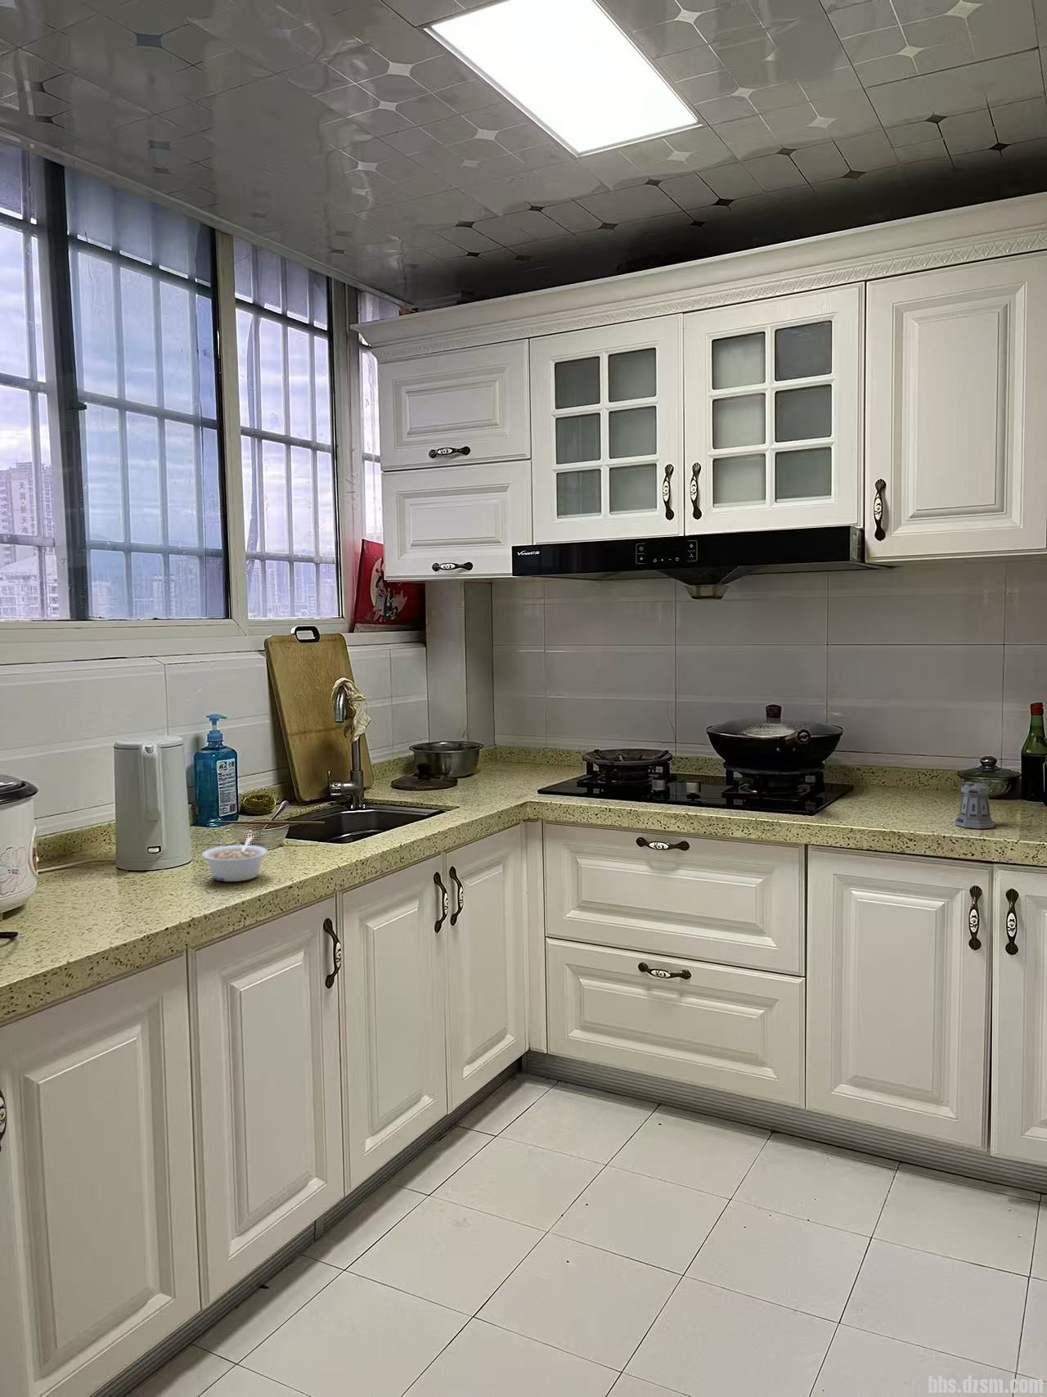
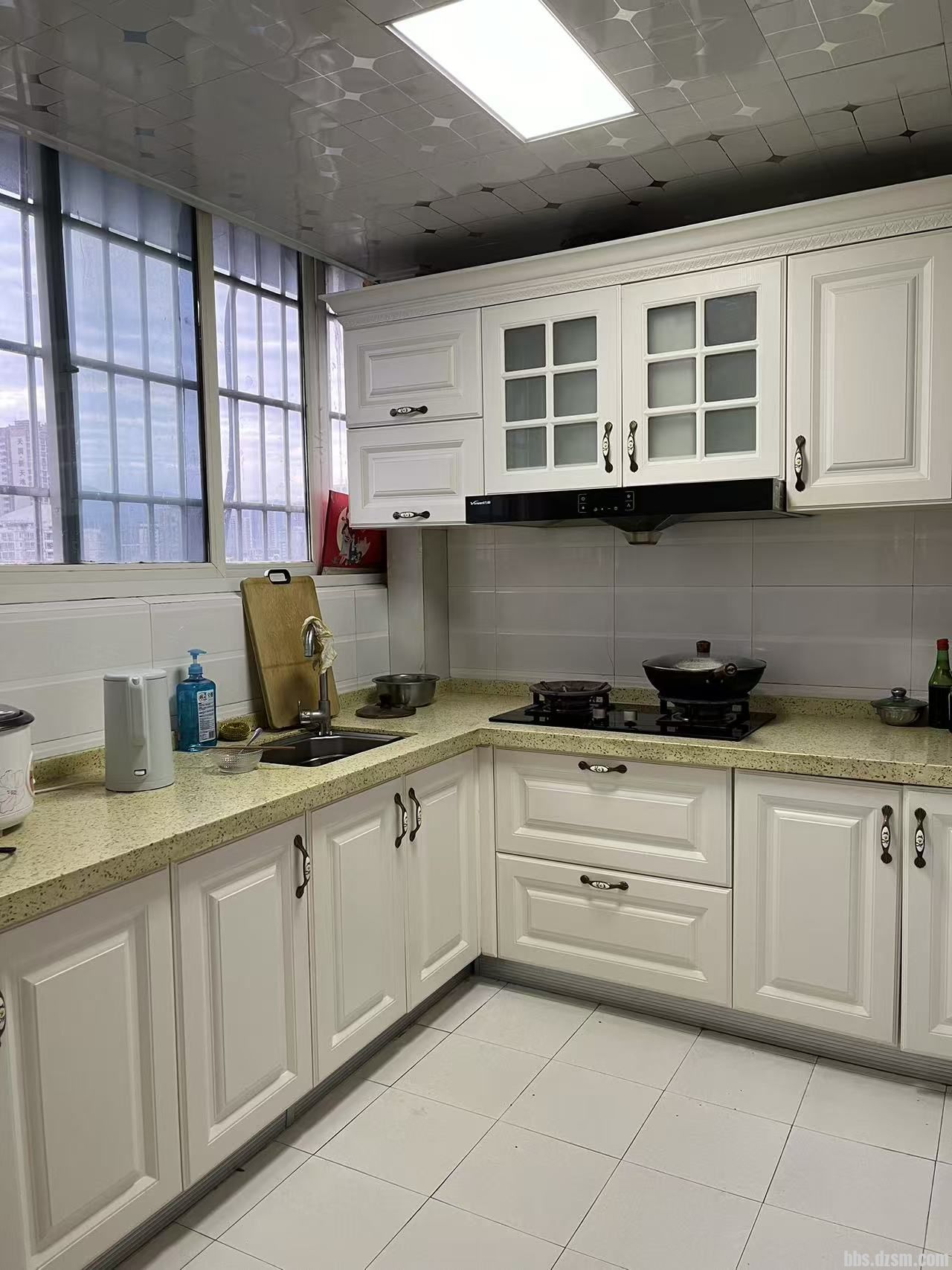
- pepper shaker [955,782,1004,829]
- legume [201,836,268,882]
